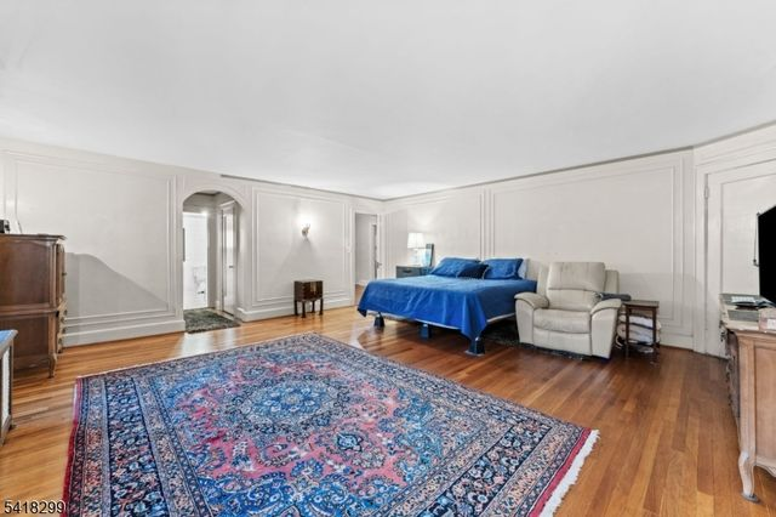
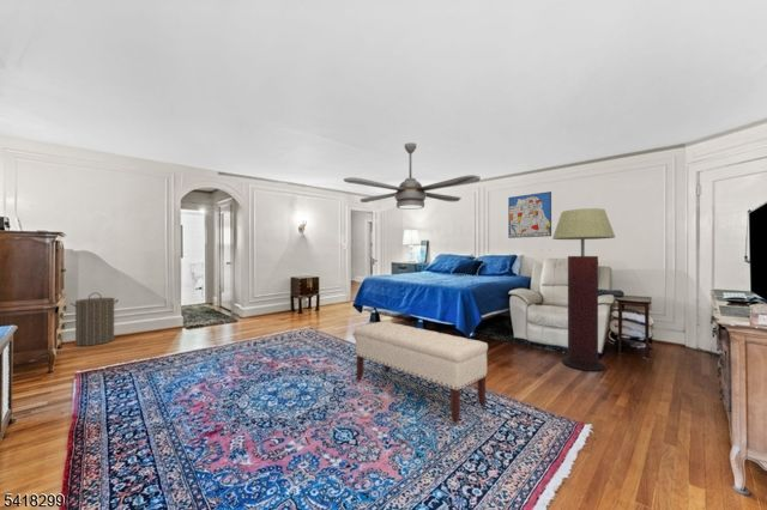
+ wall art [507,190,552,239]
+ laundry hamper [70,292,120,347]
+ ceiling fan [343,141,482,211]
+ bench [354,321,489,424]
+ floor lamp [551,207,616,372]
